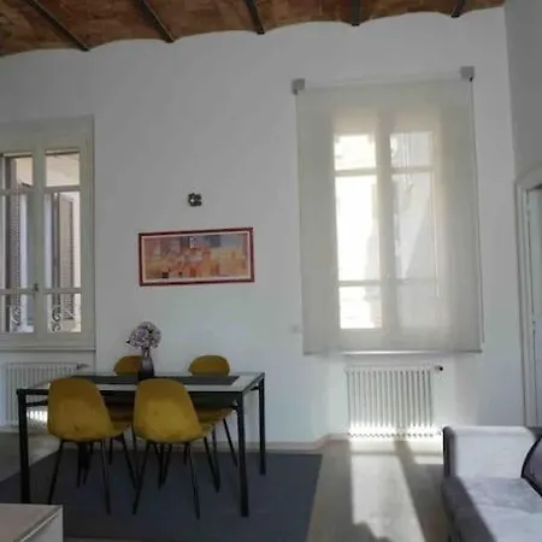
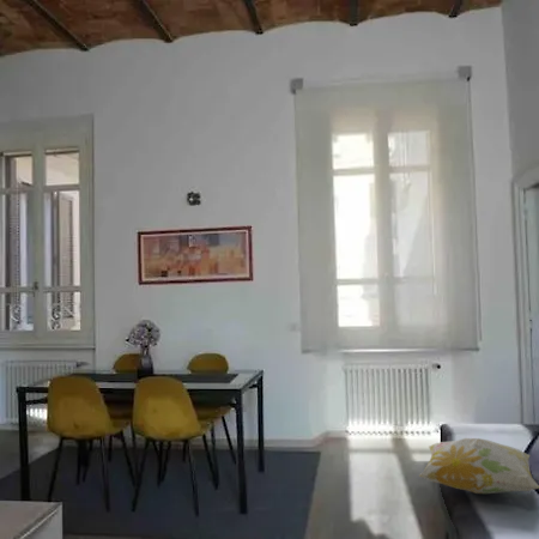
+ decorative pillow [418,437,539,495]
